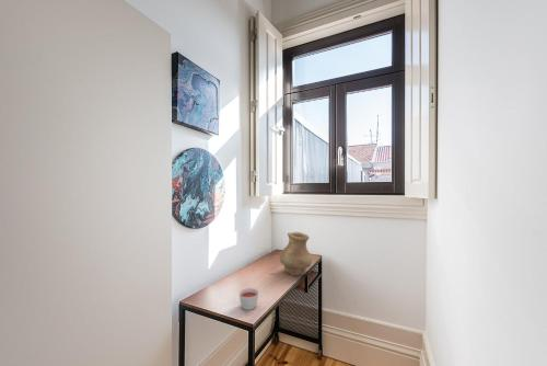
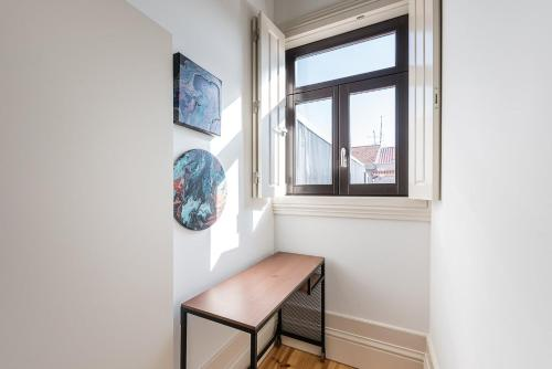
- vase [279,231,313,277]
- candle [237,287,259,311]
